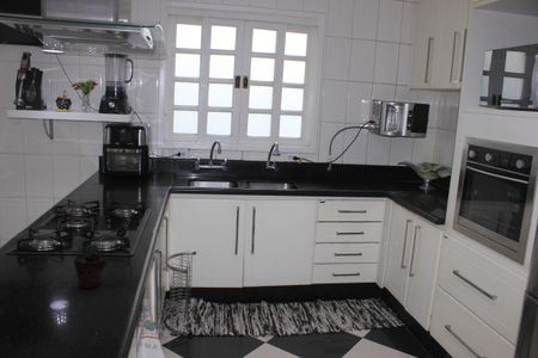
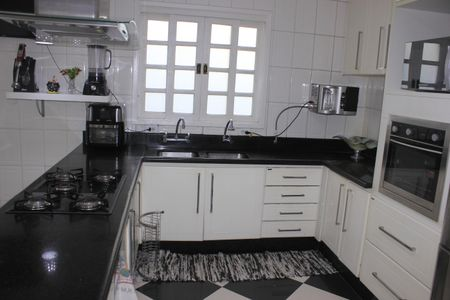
- potted succulent [73,245,108,290]
